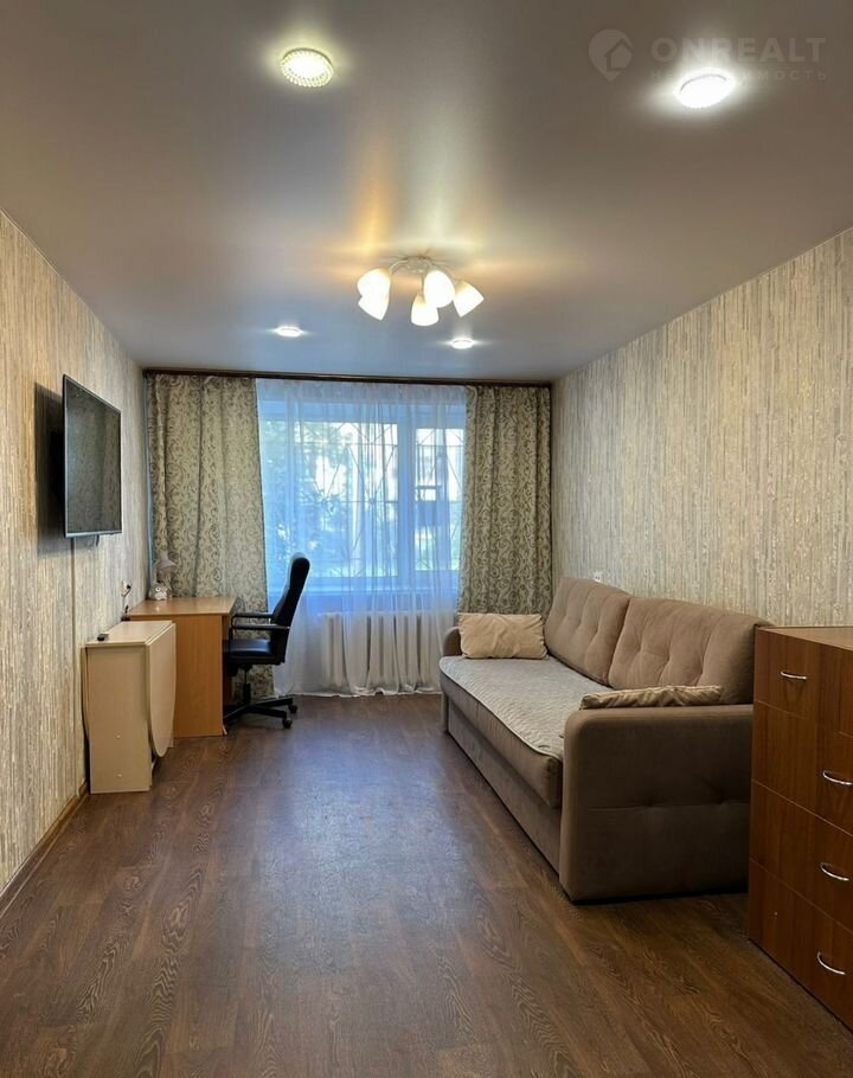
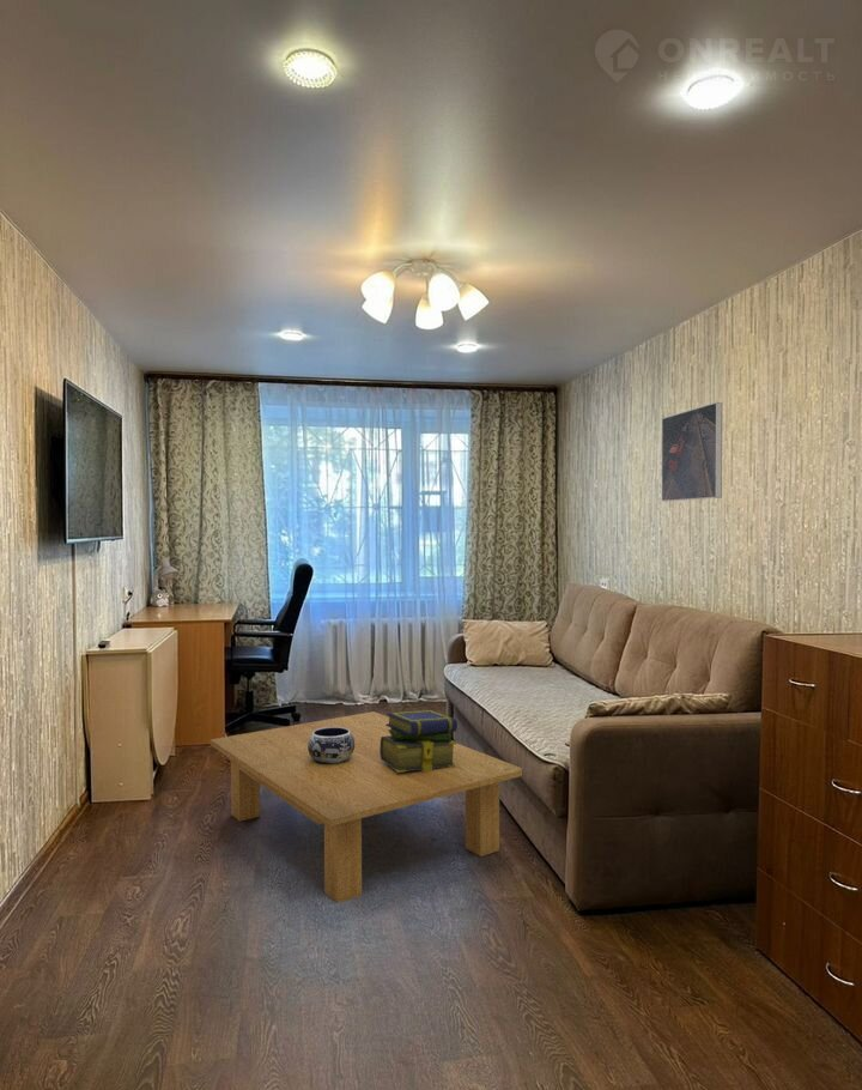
+ stack of books [380,709,459,773]
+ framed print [661,401,723,503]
+ decorative bowl [308,727,354,764]
+ coffee table [210,710,523,904]
